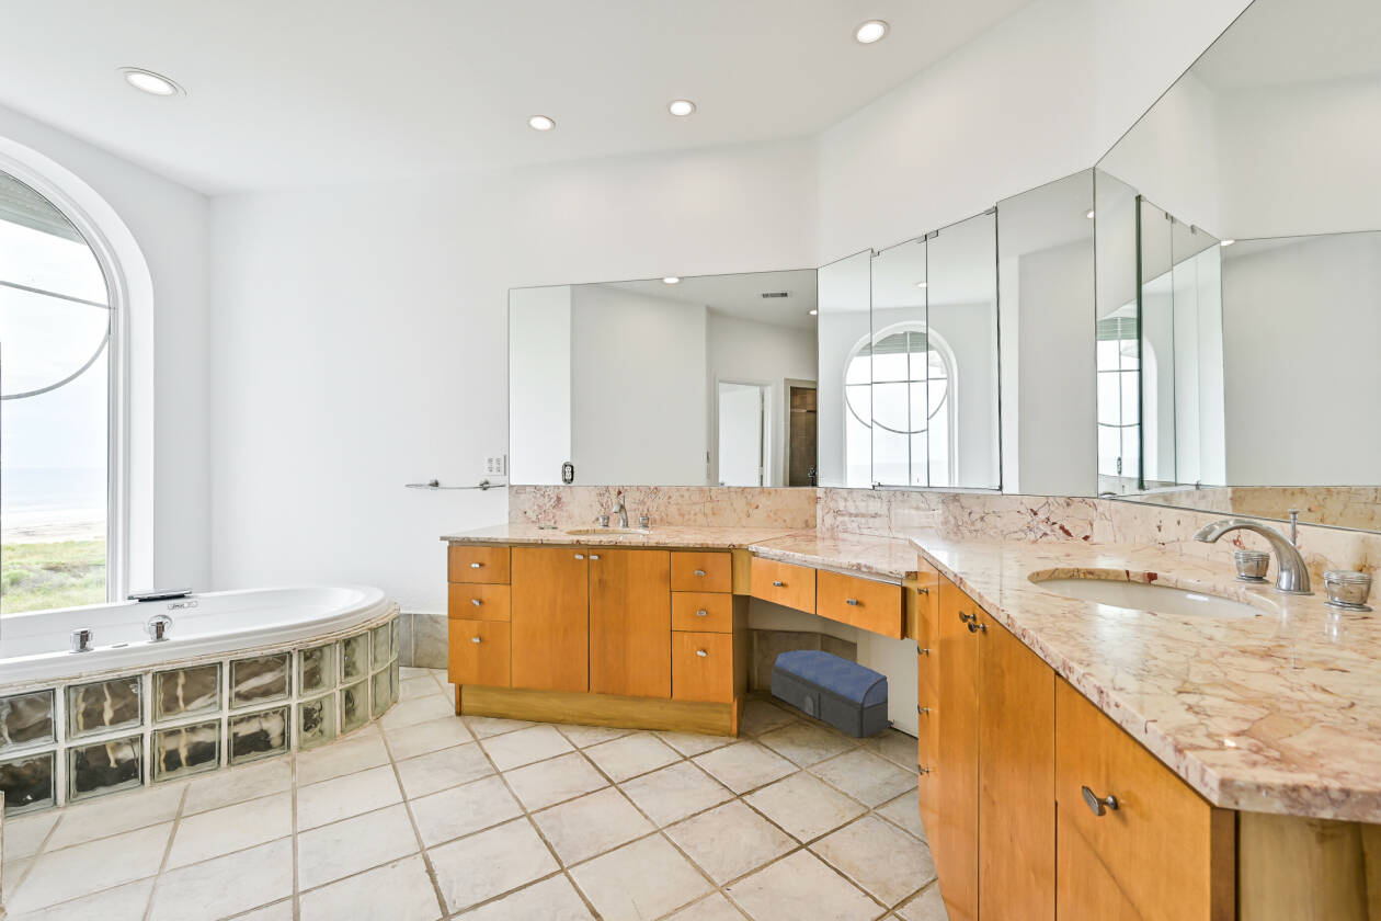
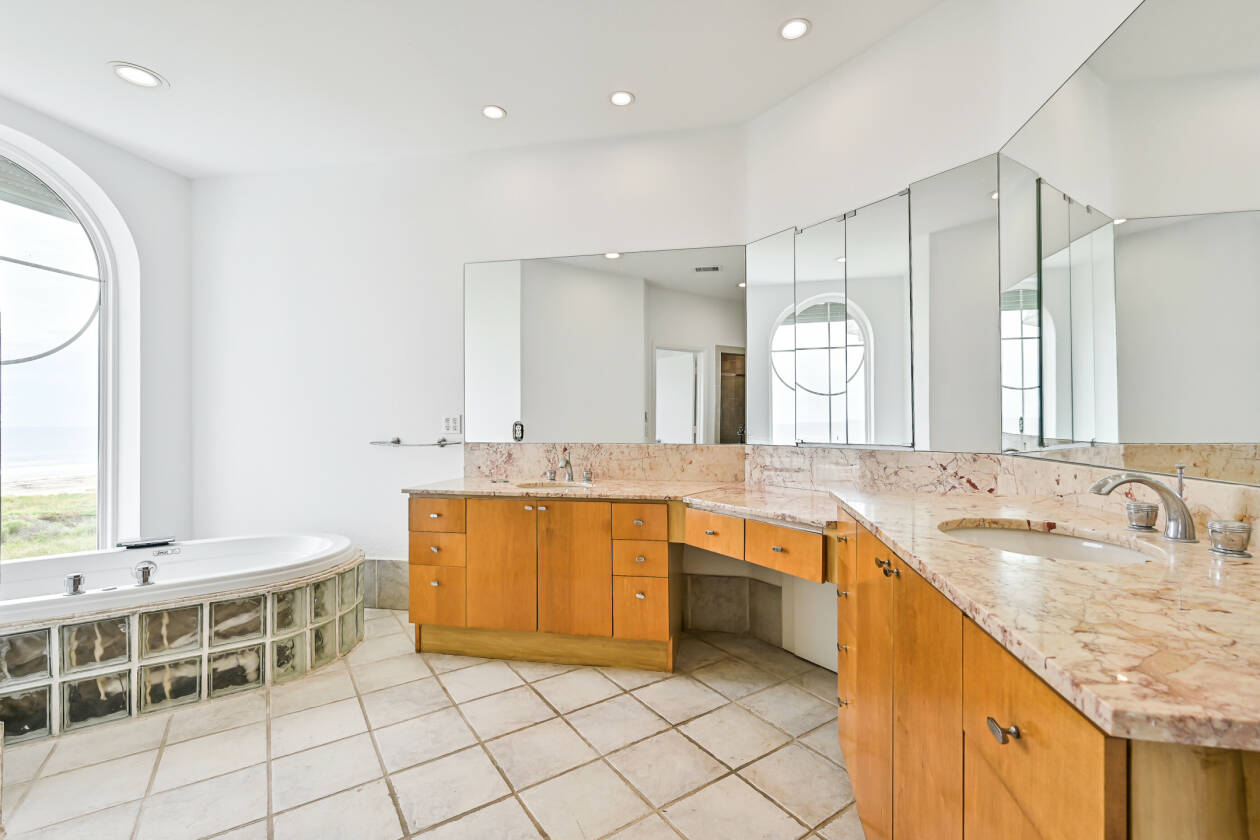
- architectural model [771,650,894,739]
